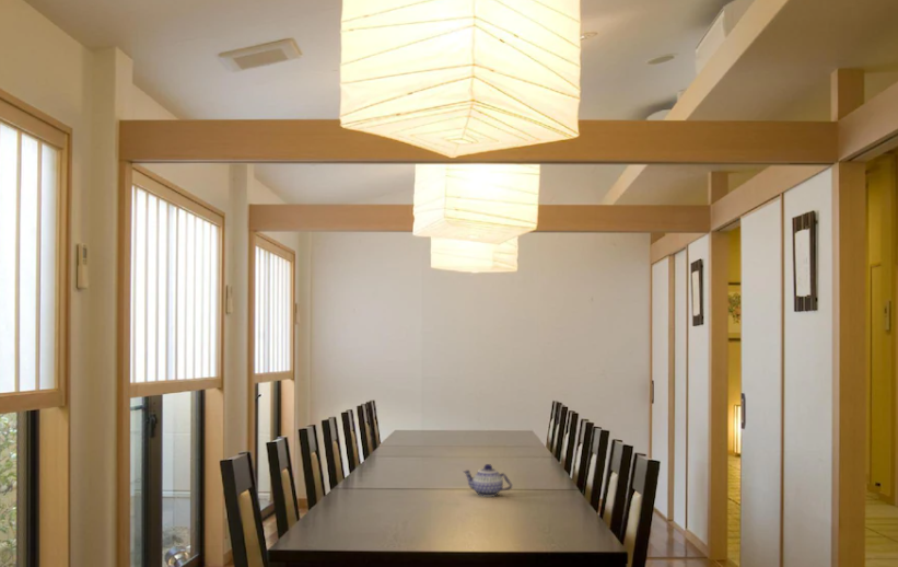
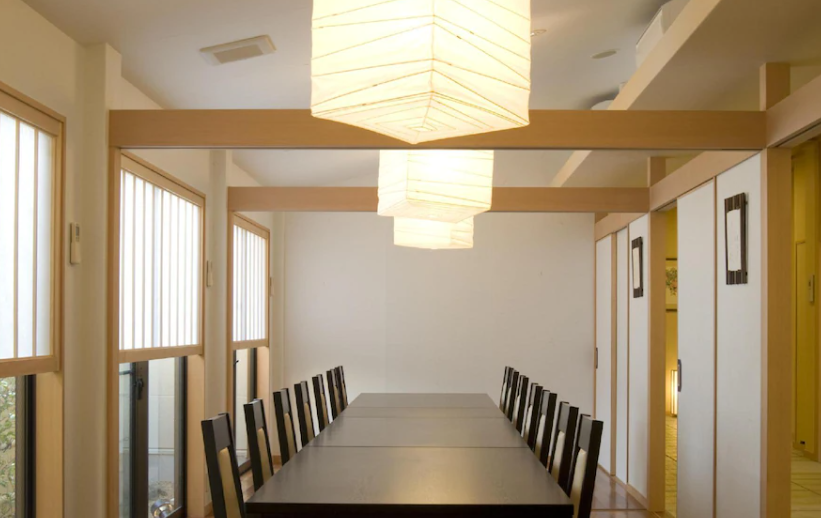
- teapot [462,463,513,498]
